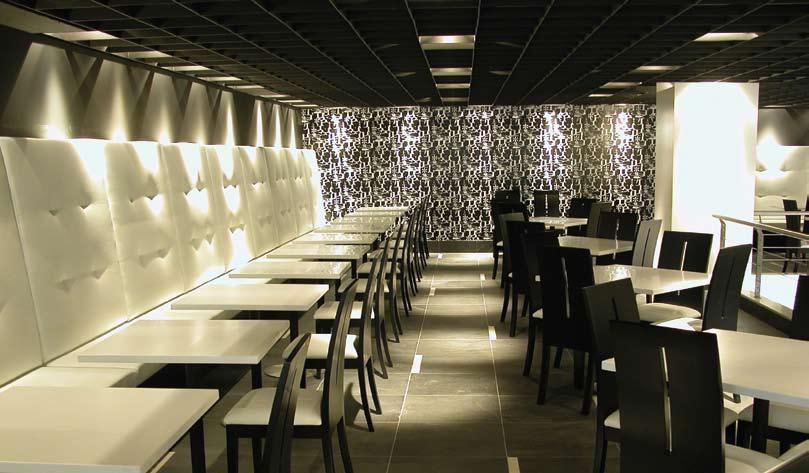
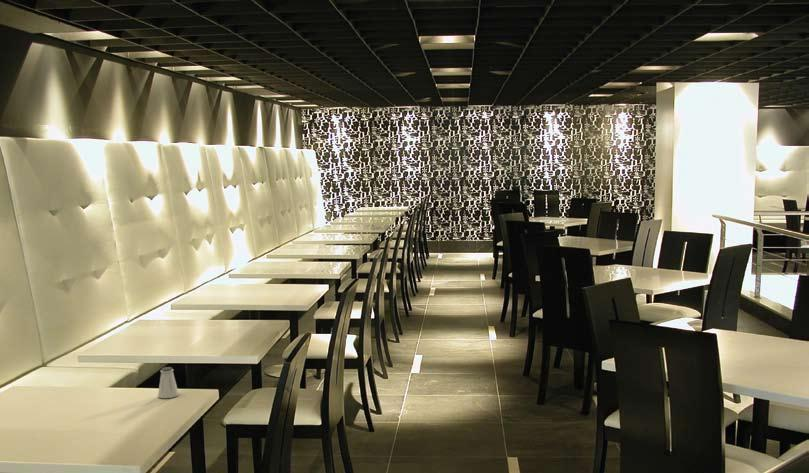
+ saltshaker [157,366,180,399]
